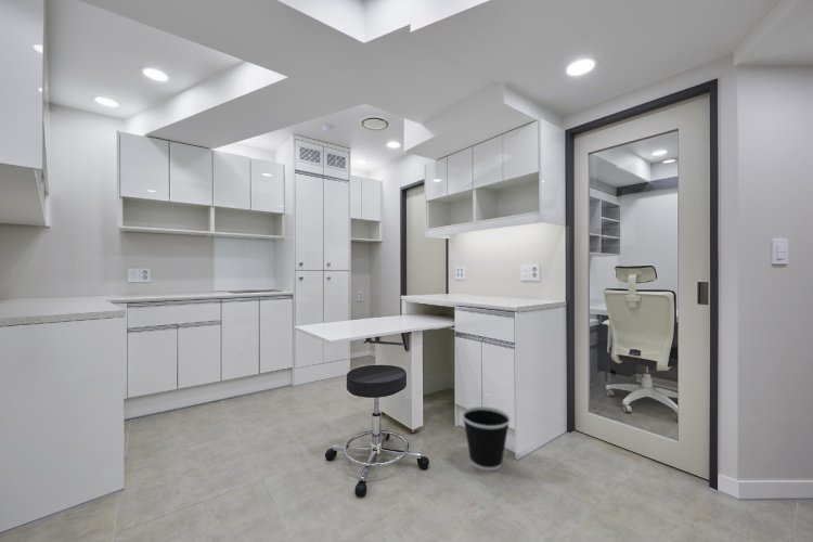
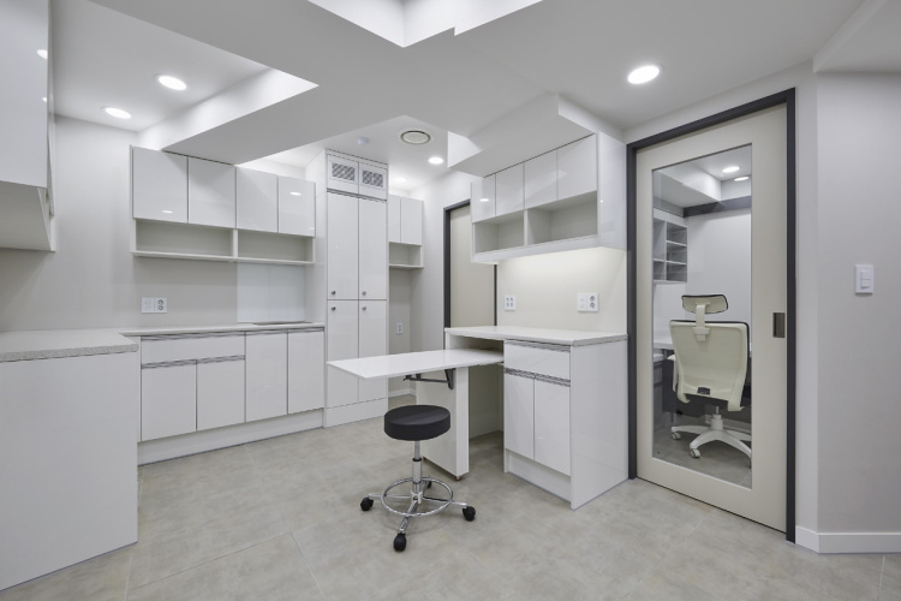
- wastebasket [461,405,512,472]
